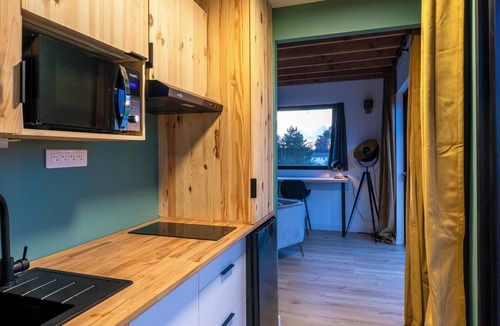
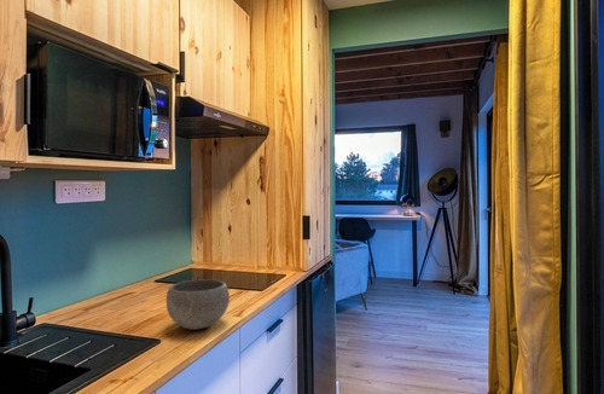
+ bowl [165,278,231,331]
